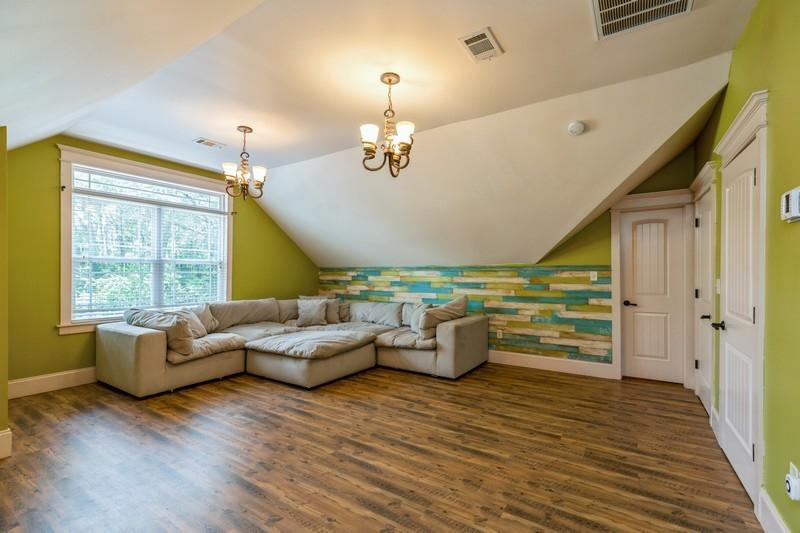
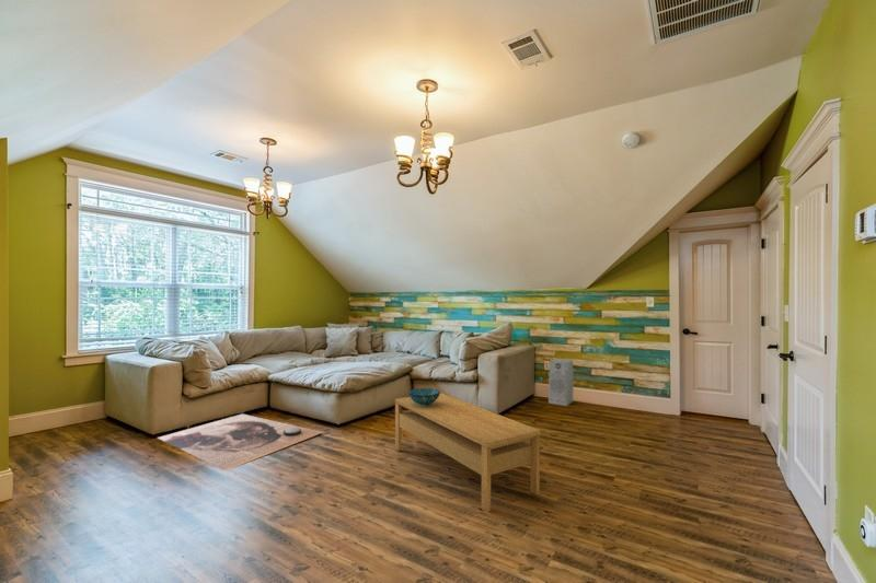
+ coffee table [394,392,541,513]
+ air purifier [548,358,575,407]
+ rug [157,412,323,471]
+ decorative bowl [407,387,441,406]
